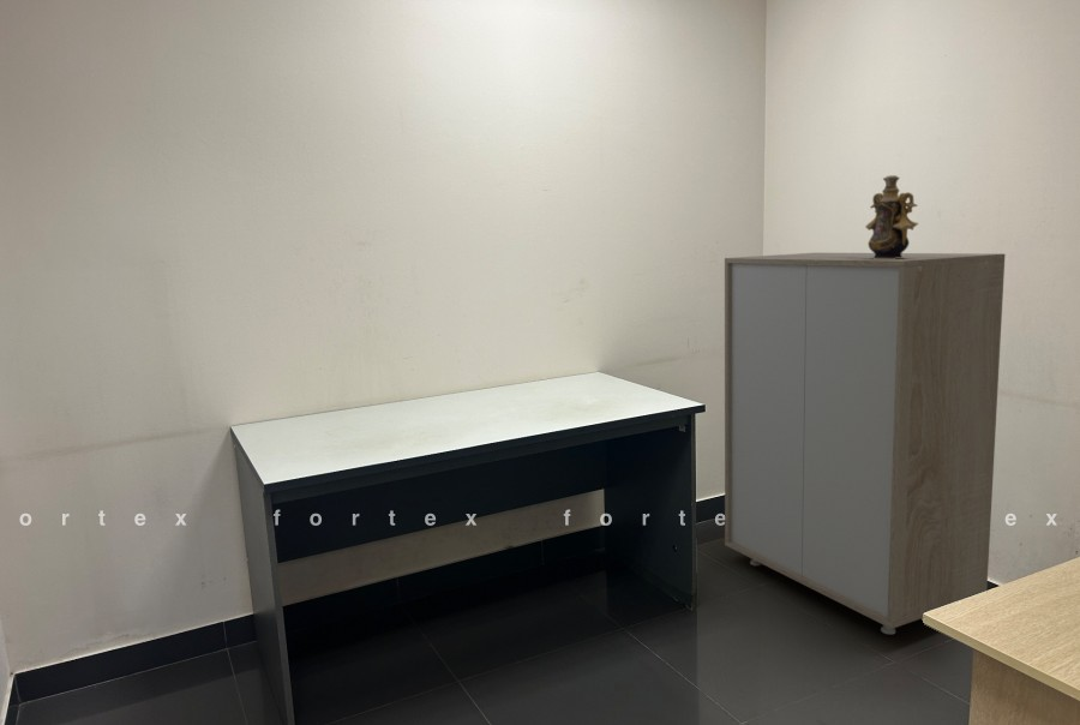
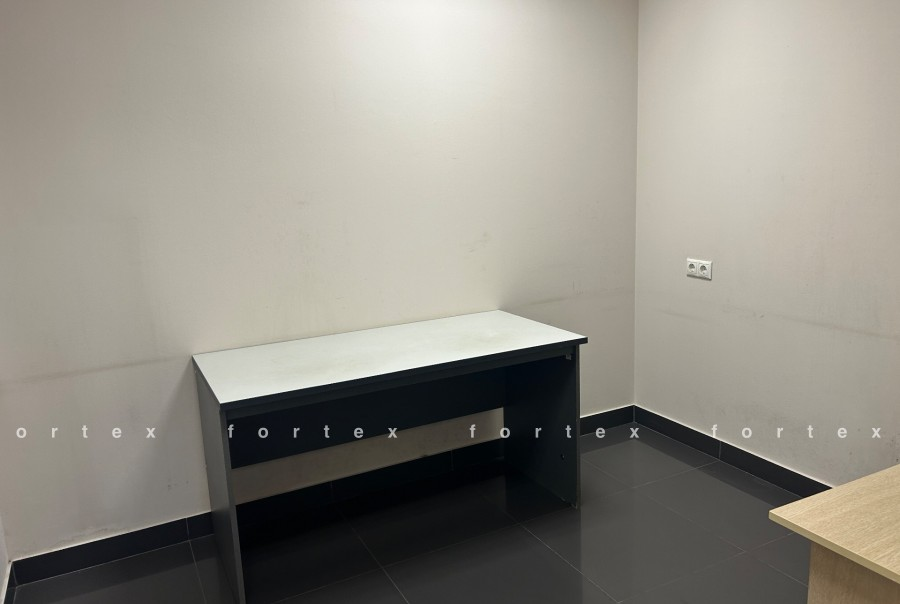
- storage cabinet [724,252,1007,635]
- decorative vase [864,174,919,259]
